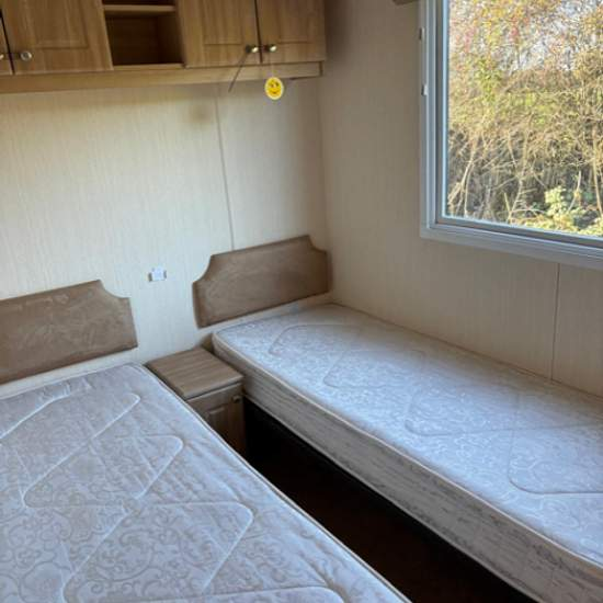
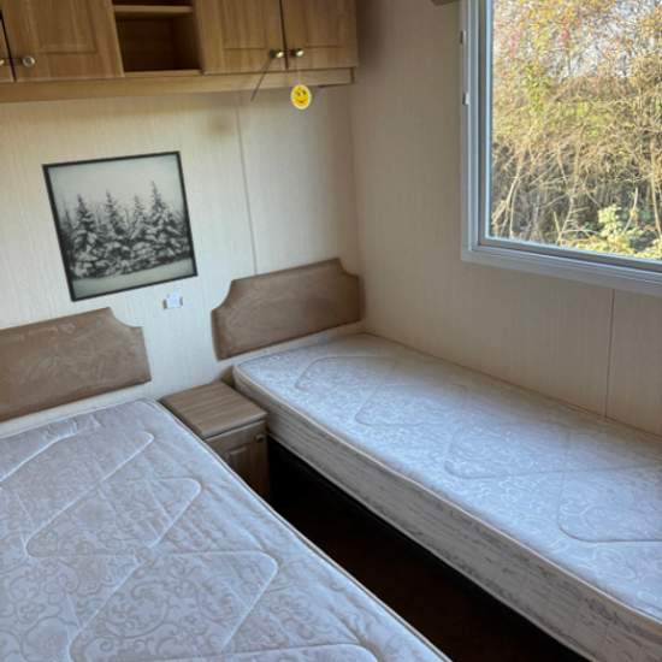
+ wall art [40,149,200,303]
